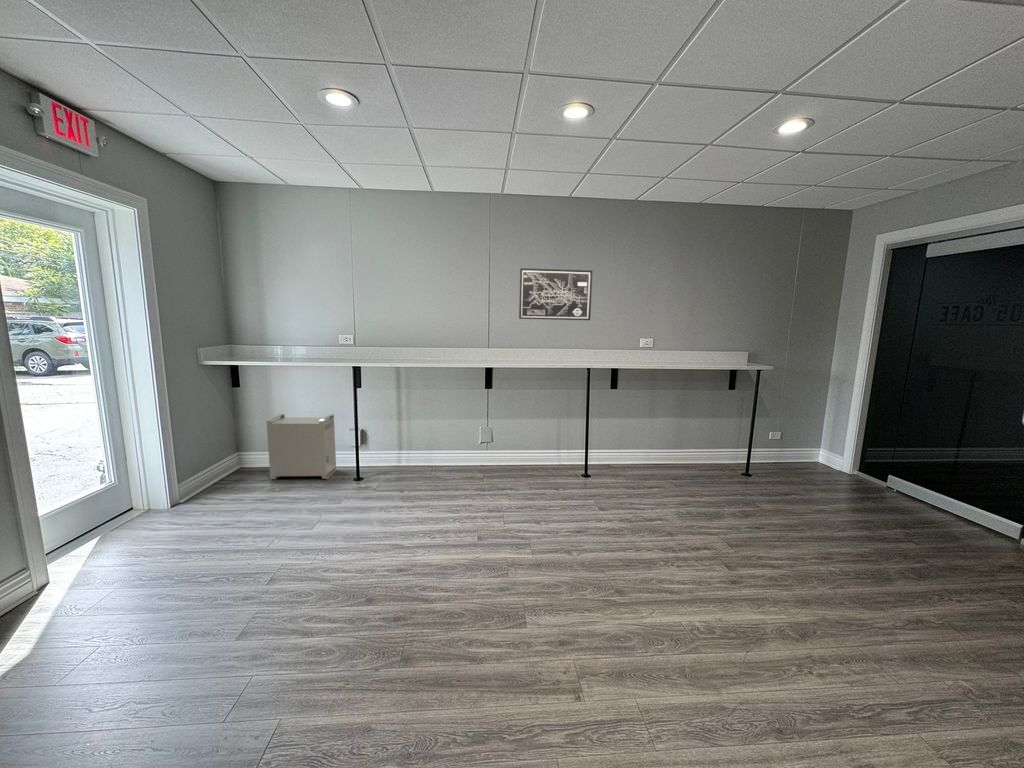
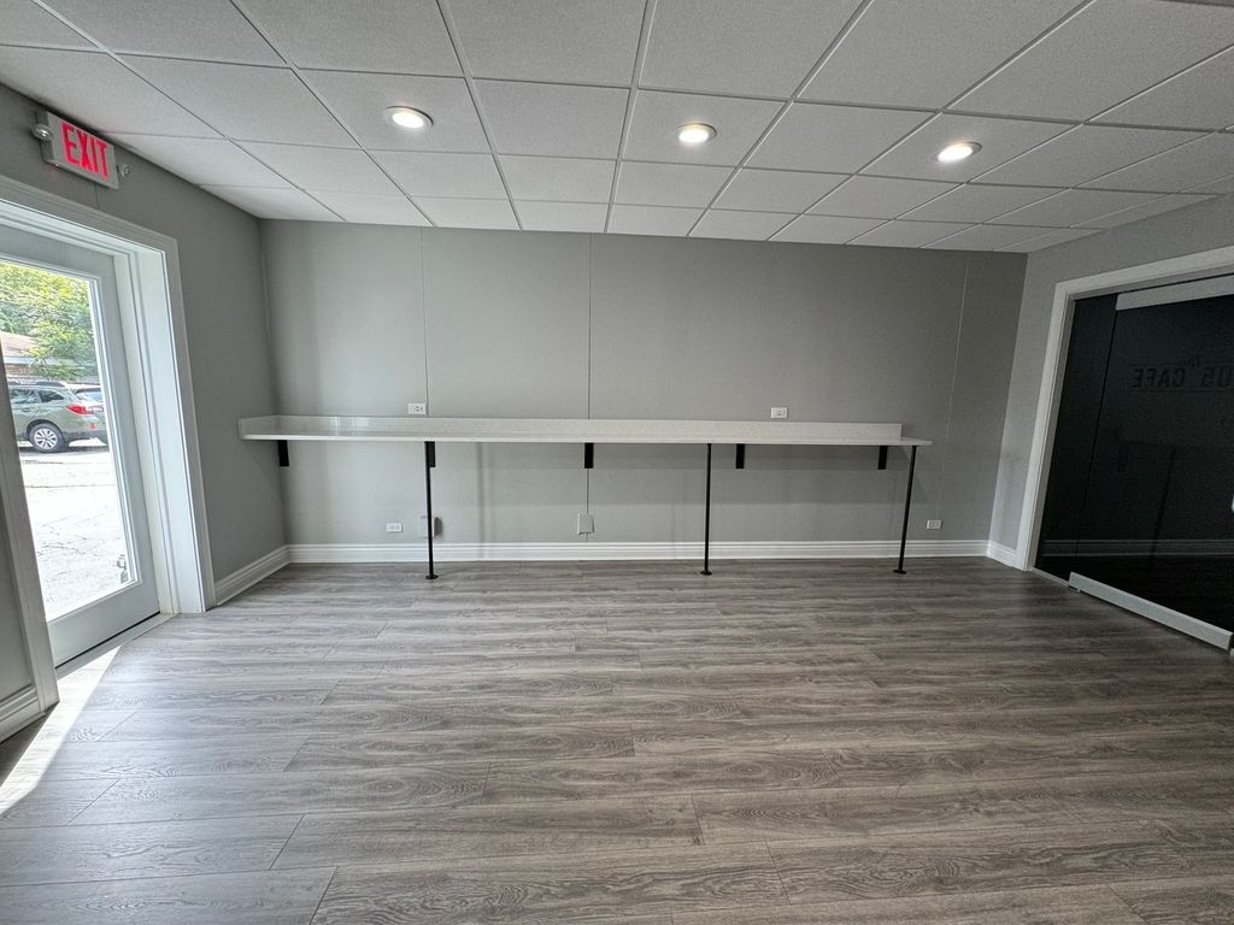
- wall art [518,267,594,321]
- storage bin [265,413,337,480]
